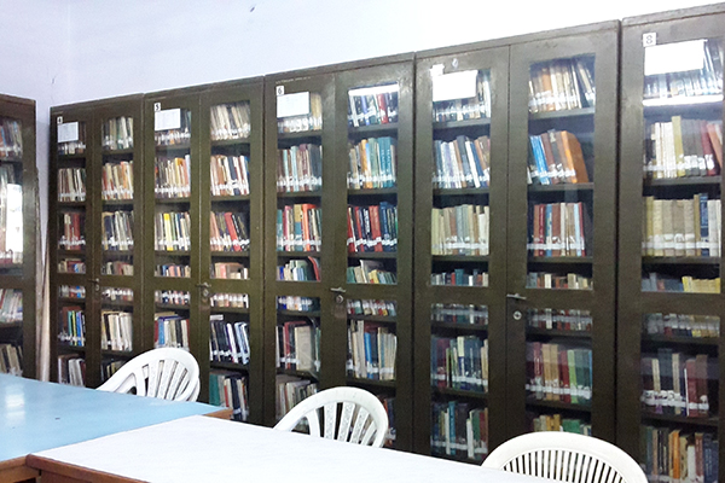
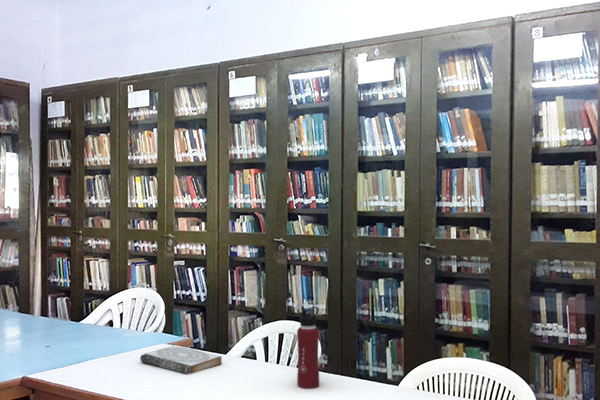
+ book [139,344,222,375]
+ water bottle [296,305,320,390]
